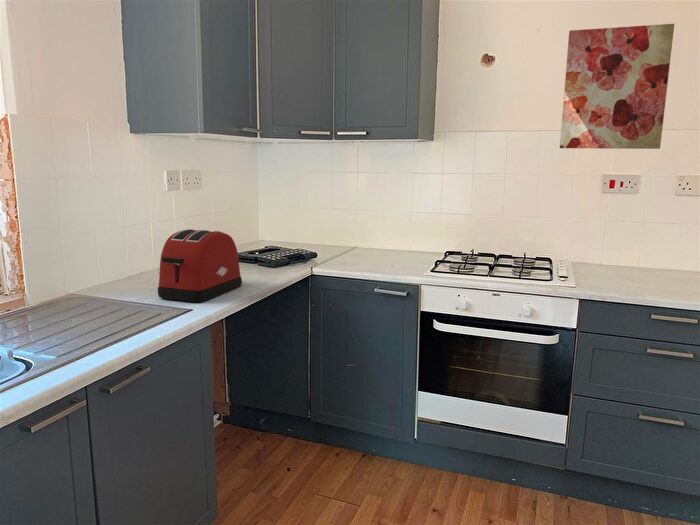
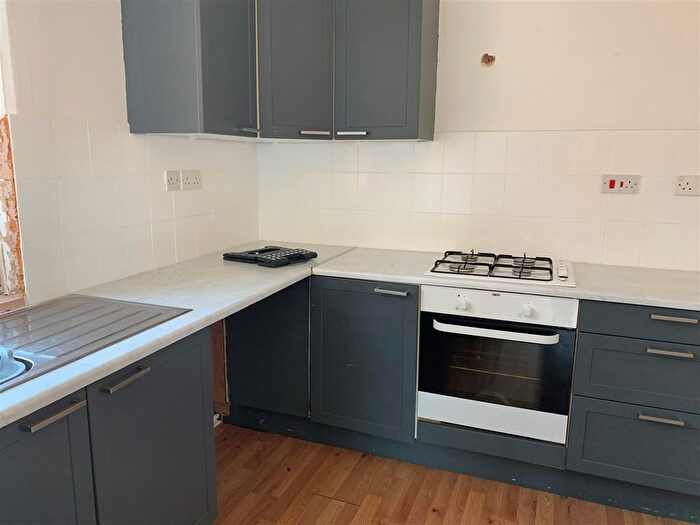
- wall art [559,23,675,150]
- toaster [157,228,243,303]
